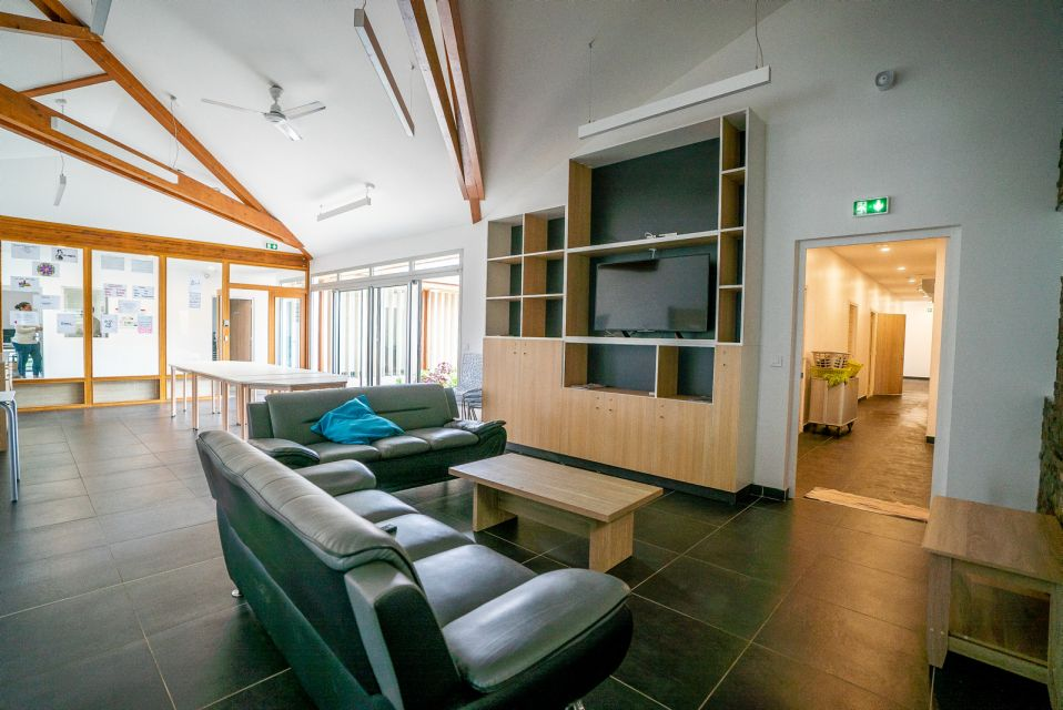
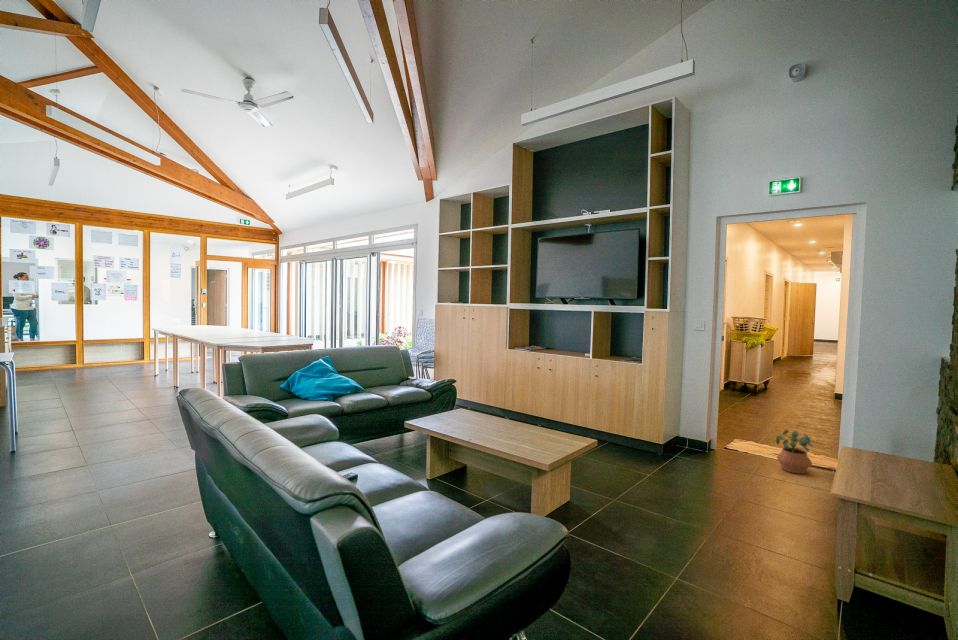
+ potted plant [775,429,813,475]
